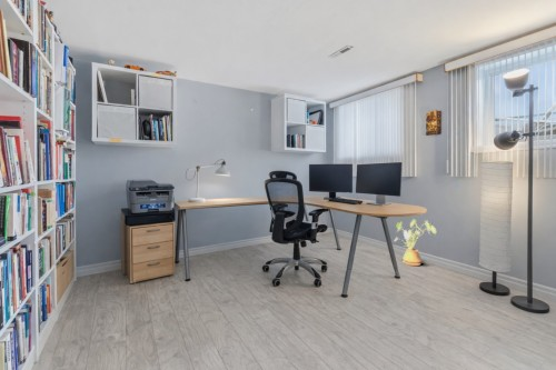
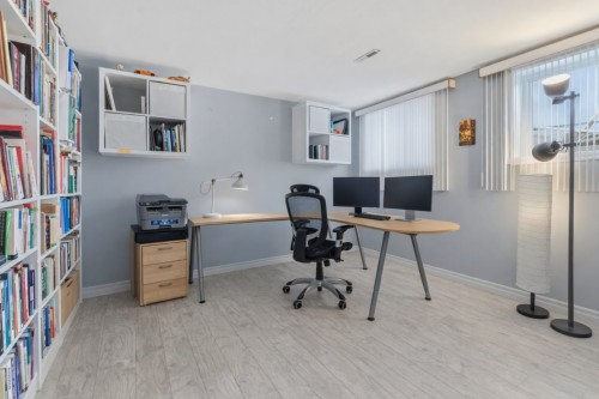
- house plant [393,218,437,267]
